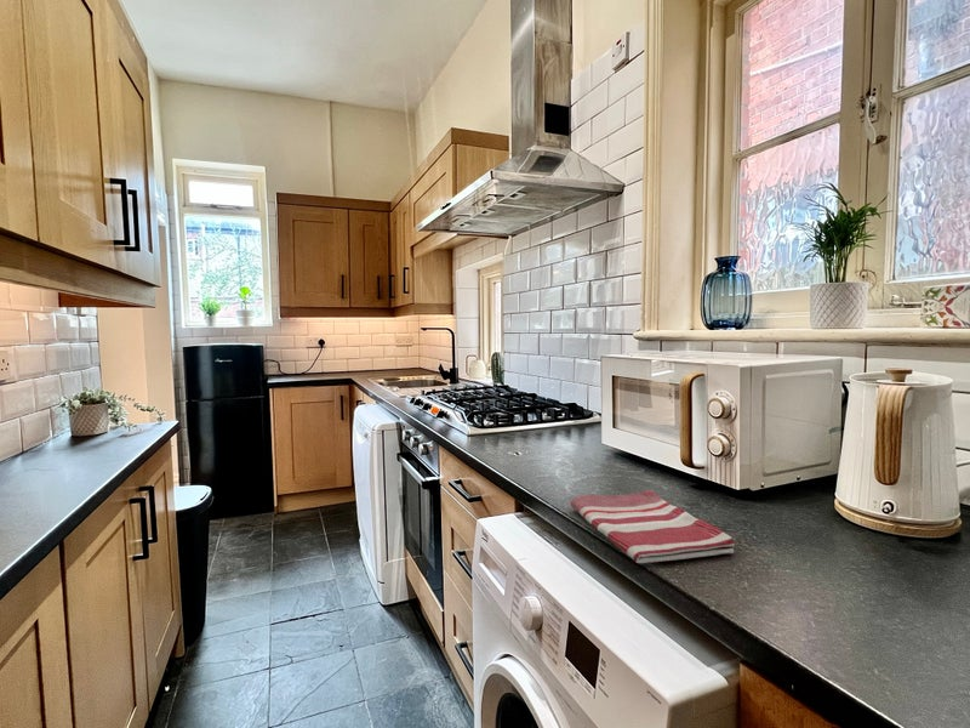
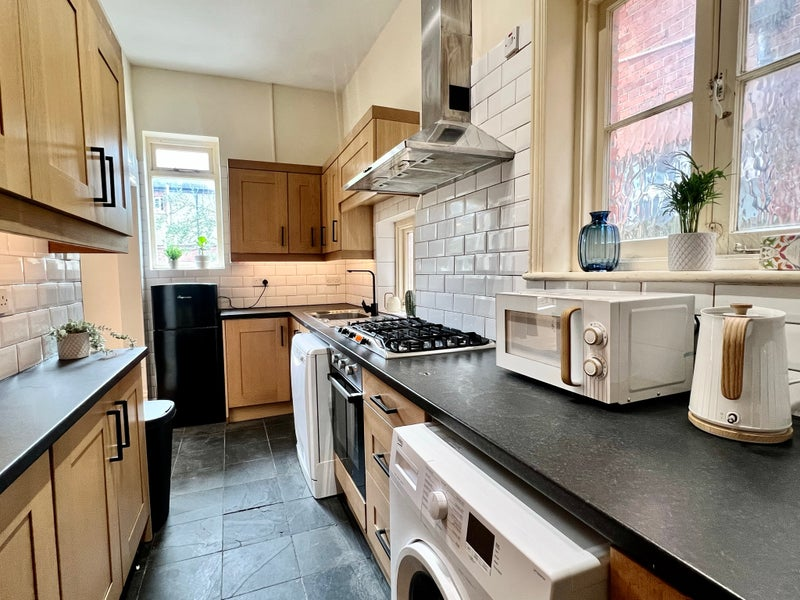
- dish towel [570,489,736,564]
